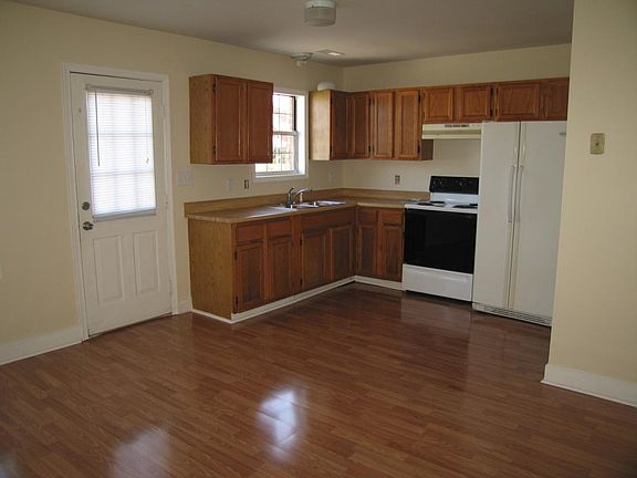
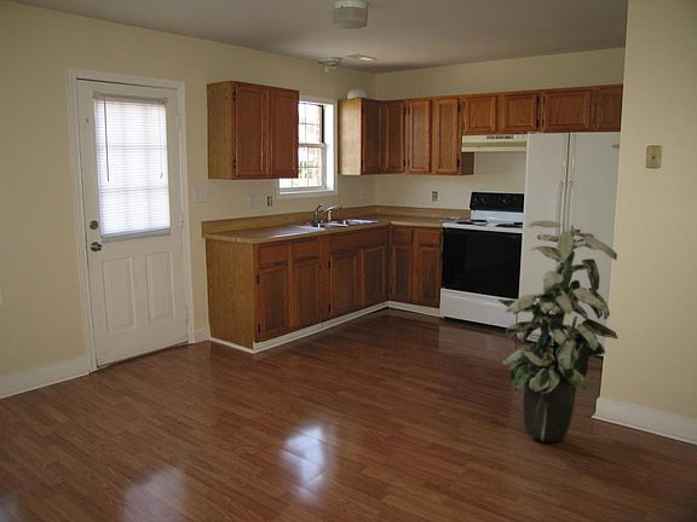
+ indoor plant [496,220,618,443]
